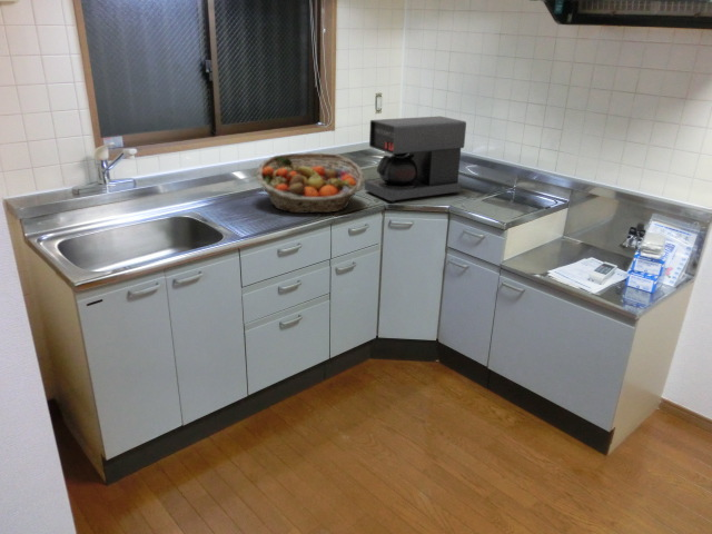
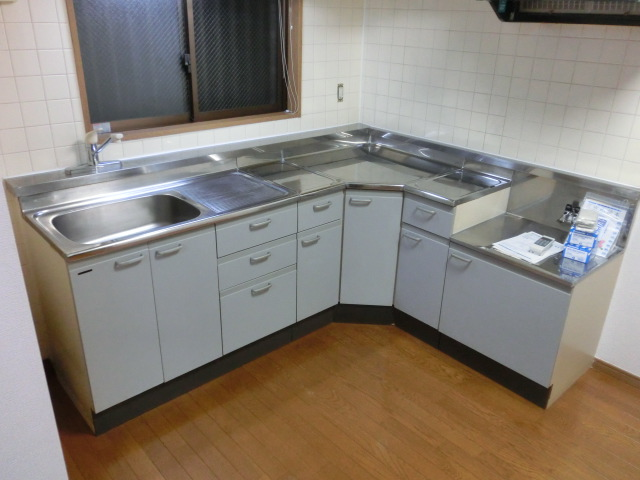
- fruit basket [256,151,366,215]
- coffee maker [364,116,467,204]
